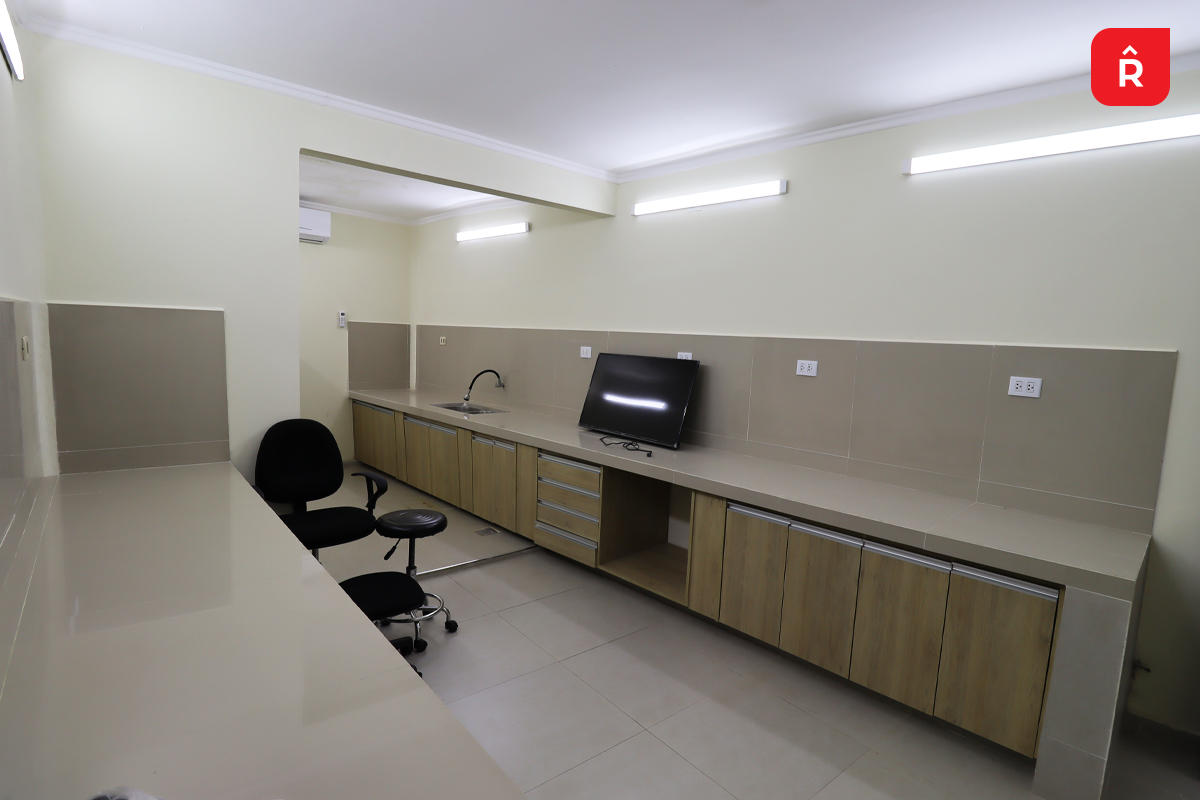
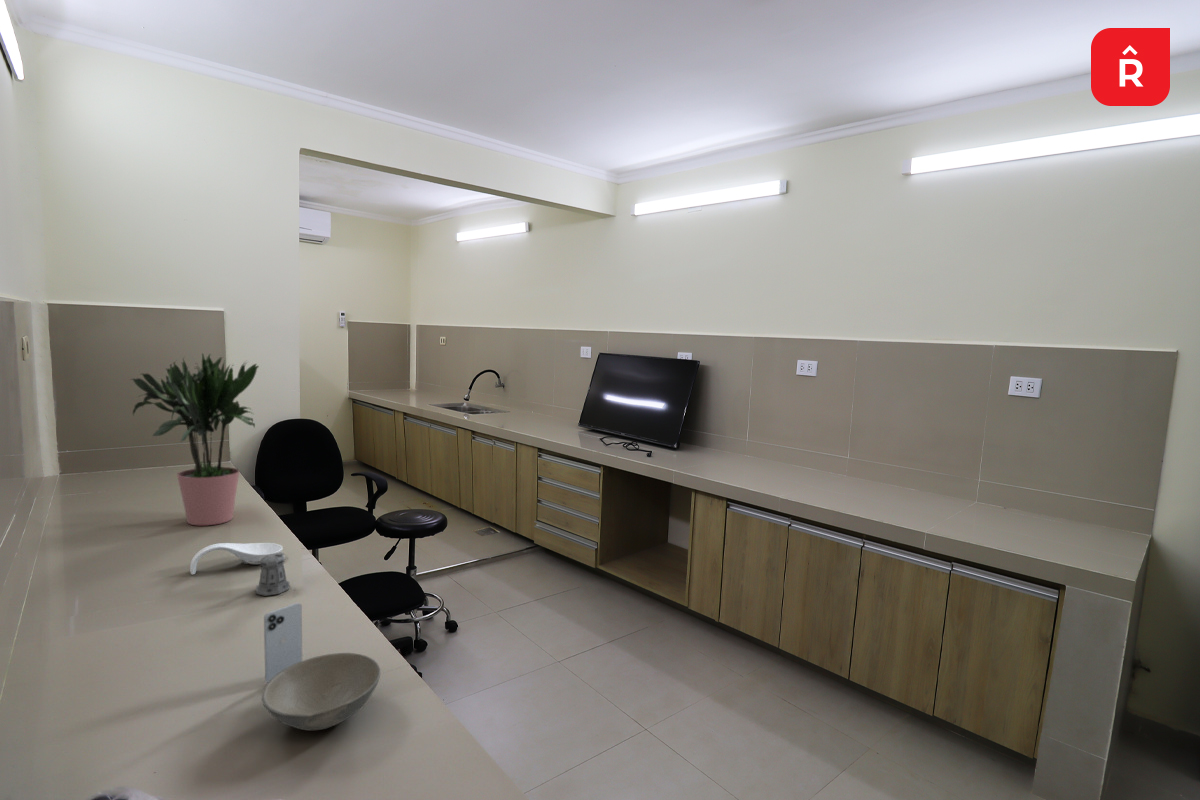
+ soup bowl [261,652,381,731]
+ smartphone [263,602,303,683]
+ potted plant [127,352,260,526]
+ pepper shaker [241,551,290,597]
+ spoon rest [189,542,284,576]
